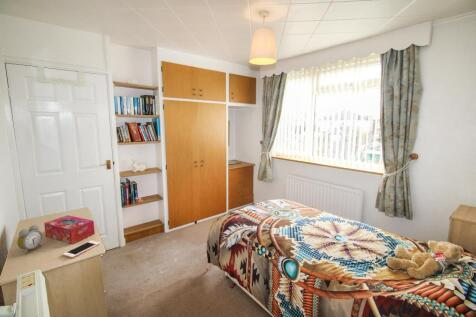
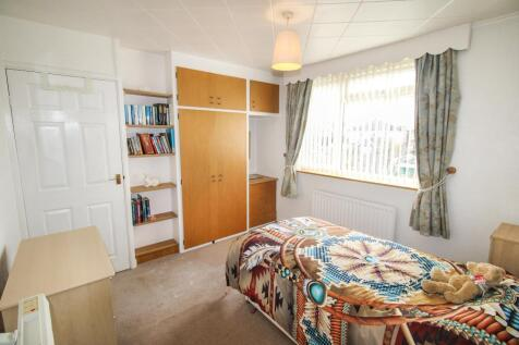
- tissue box [43,214,96,245]
- alarm clock [16,224,43,255]
- cell phone [62,240,101,259]
